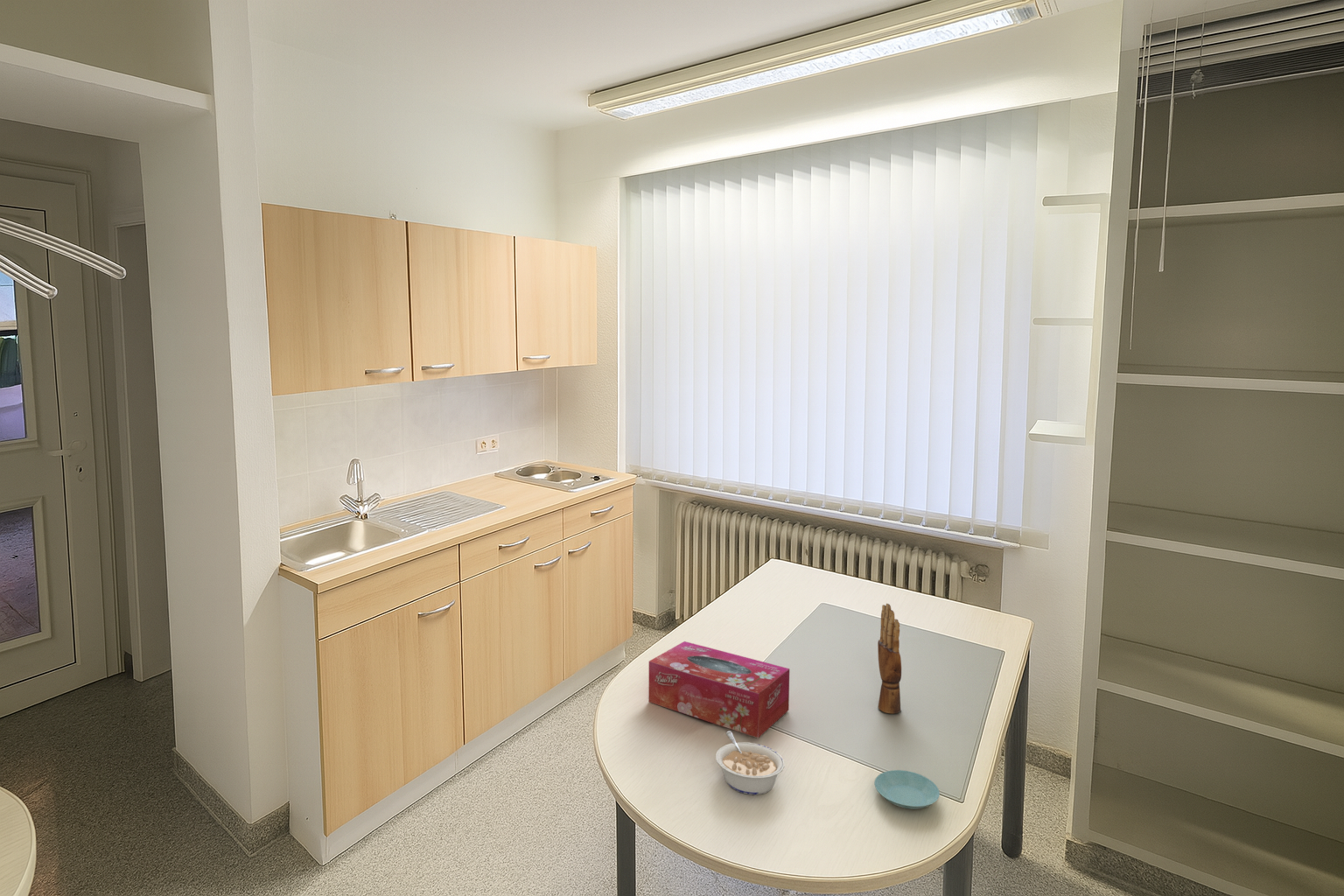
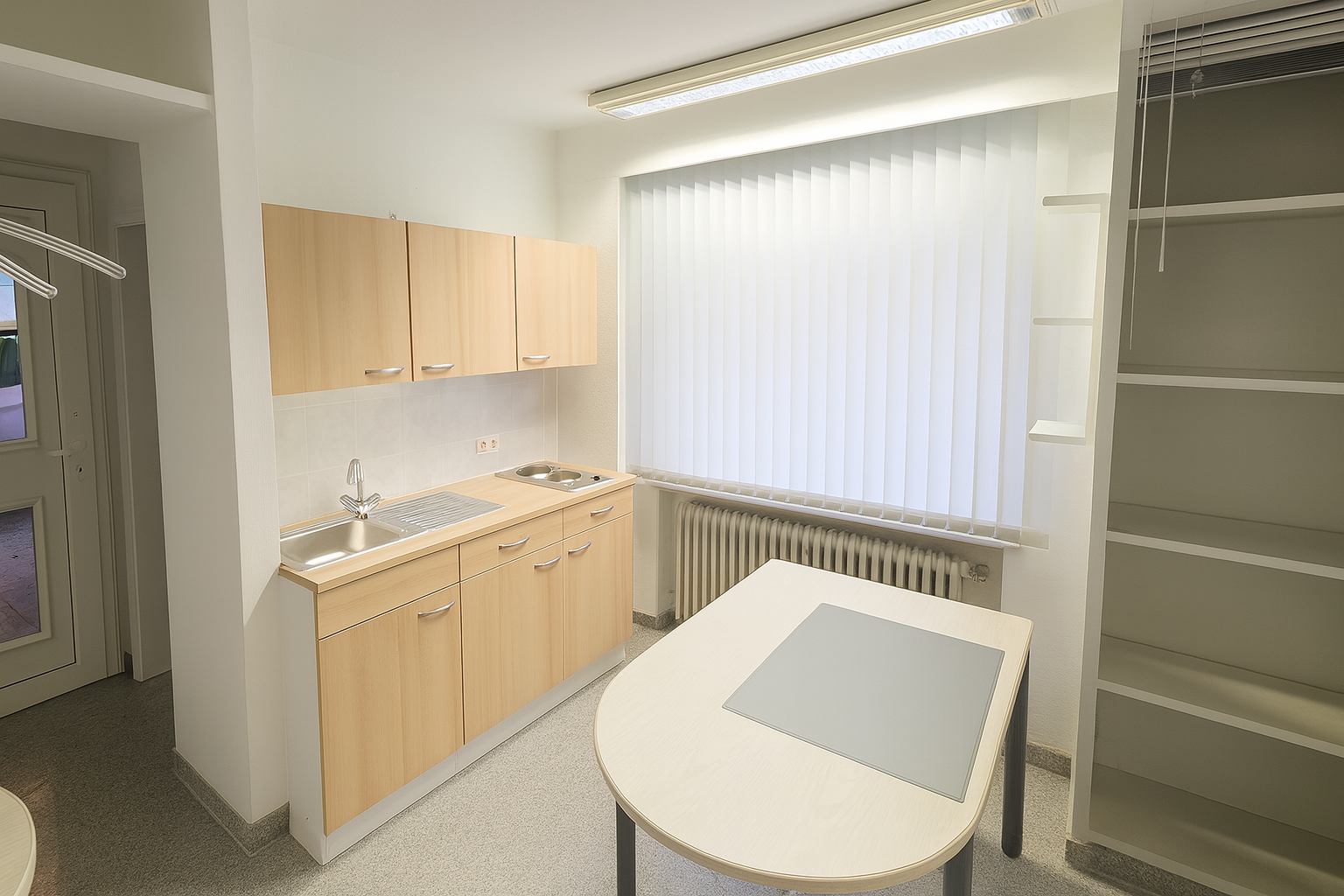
- saucer [873,769,941,810]
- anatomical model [877,603,902,714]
- tissue box [648,641,790,739]
- legume [715,731,785,795]
